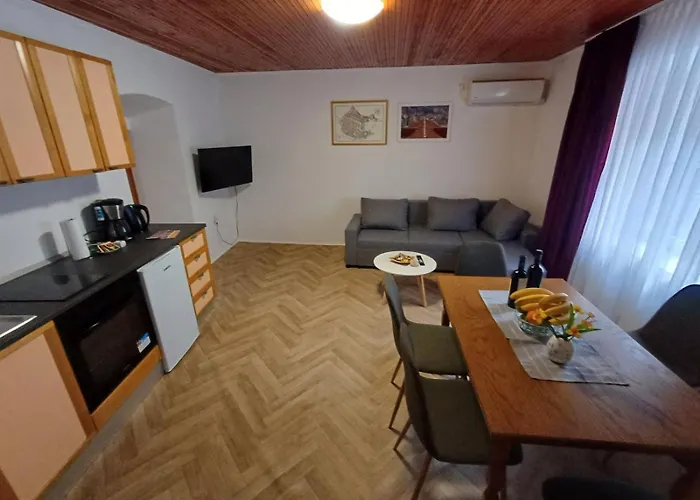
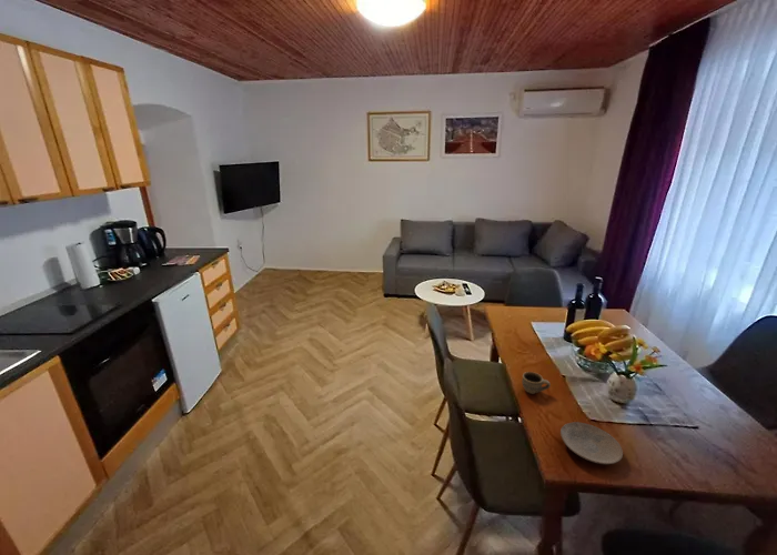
+ cup [521,371,552,395]
+ plate [559,421,624,465]
